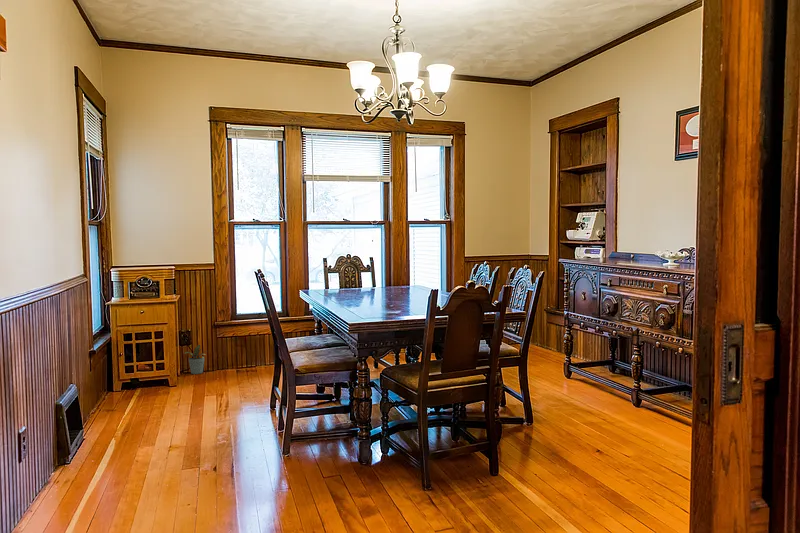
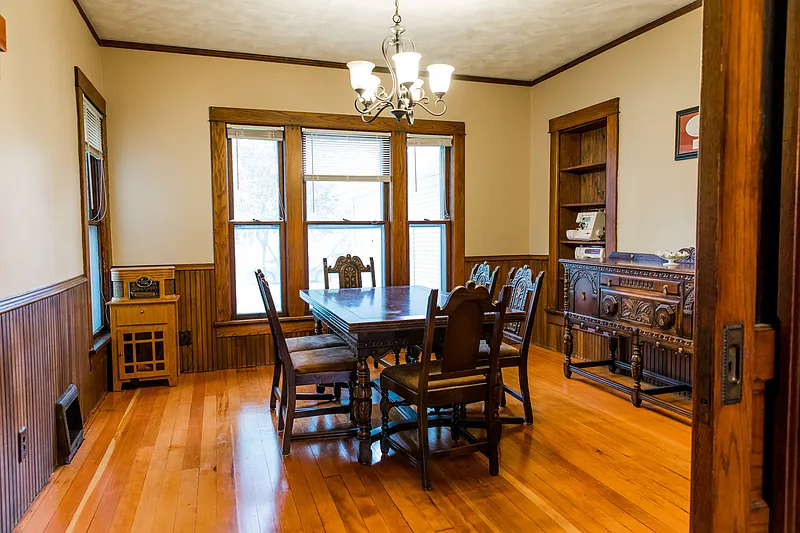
- potted plant [184,344,207,375]
